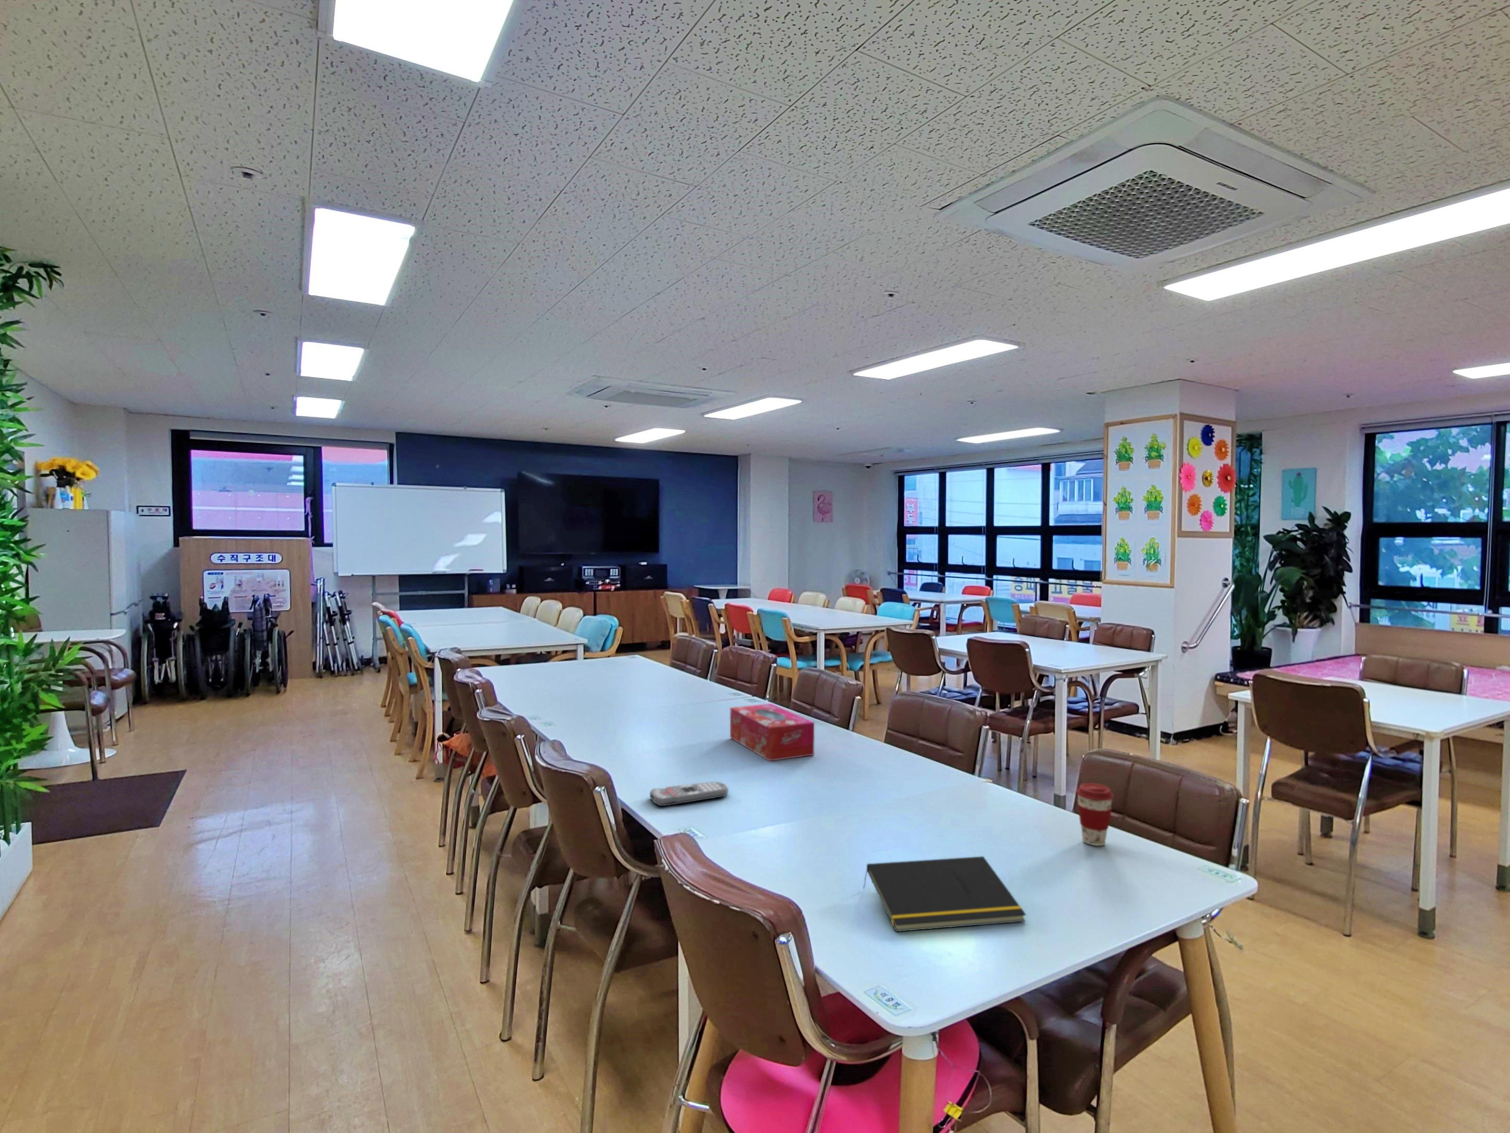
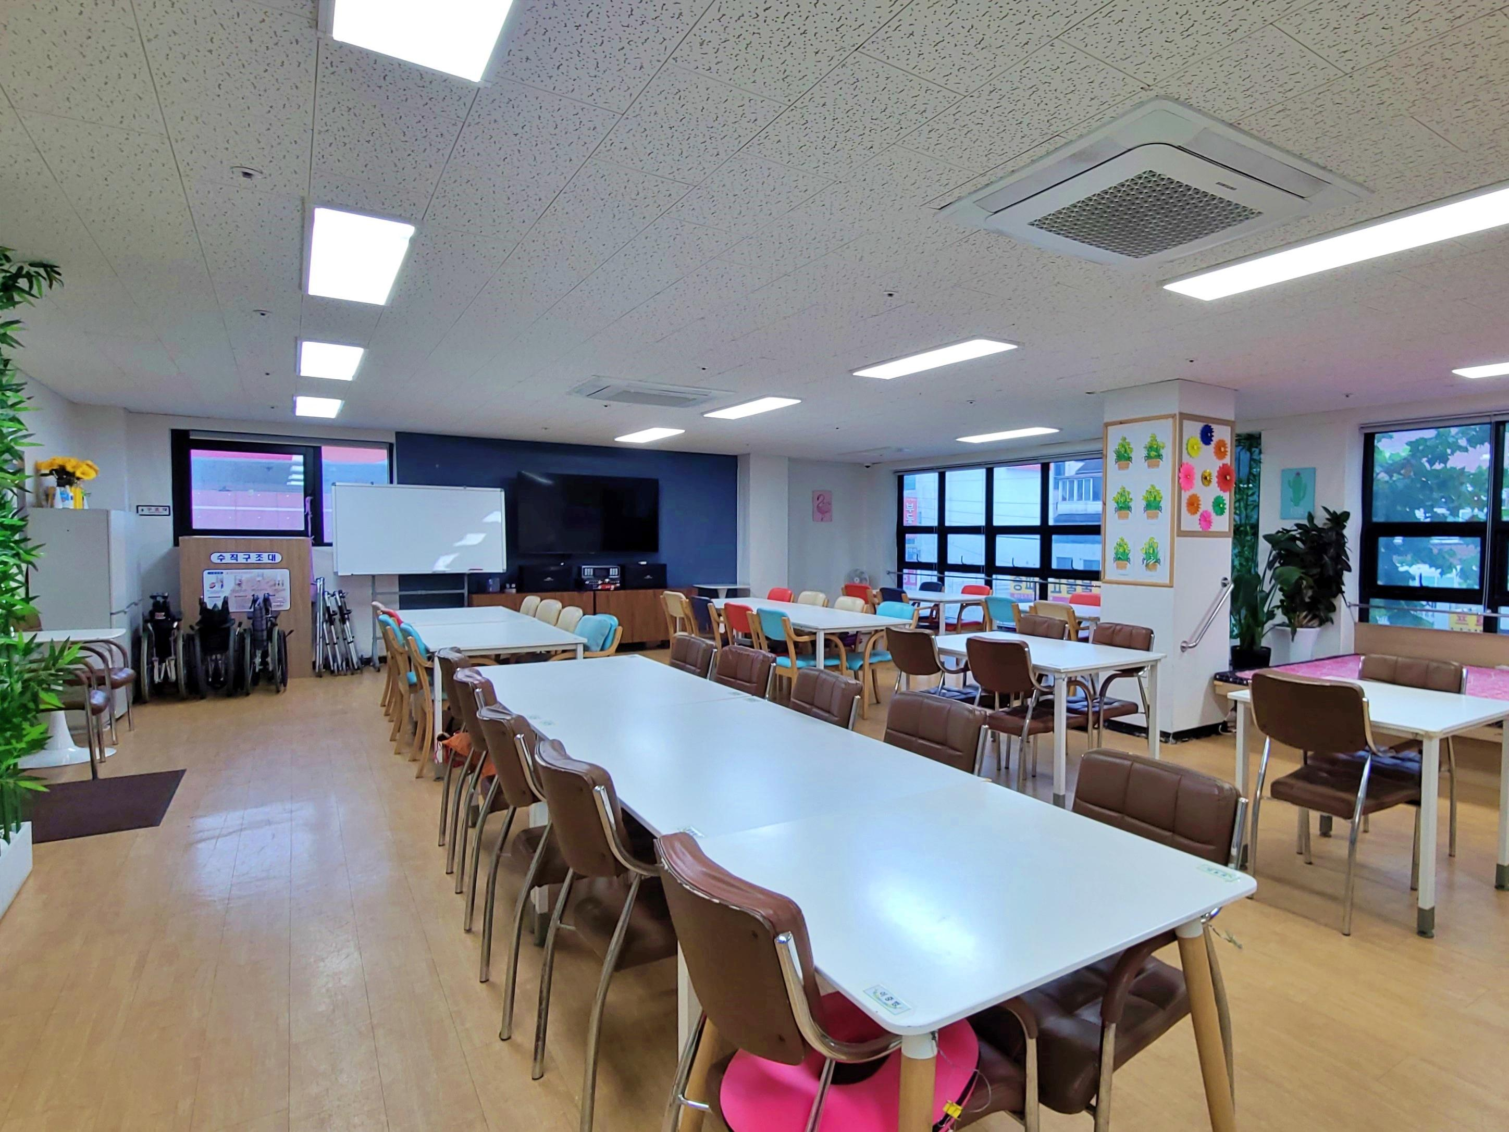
- notepad [863,856,1027,932]
- coffee cup [1076,783,1114,846]
- remote control [650,781,729,807]
- tissue box [729,703,815,762]
